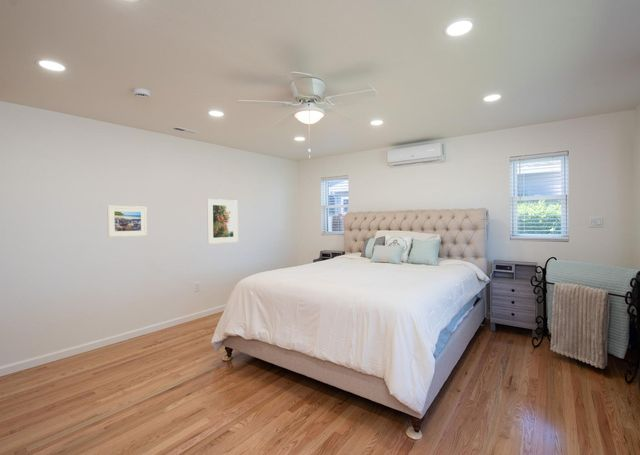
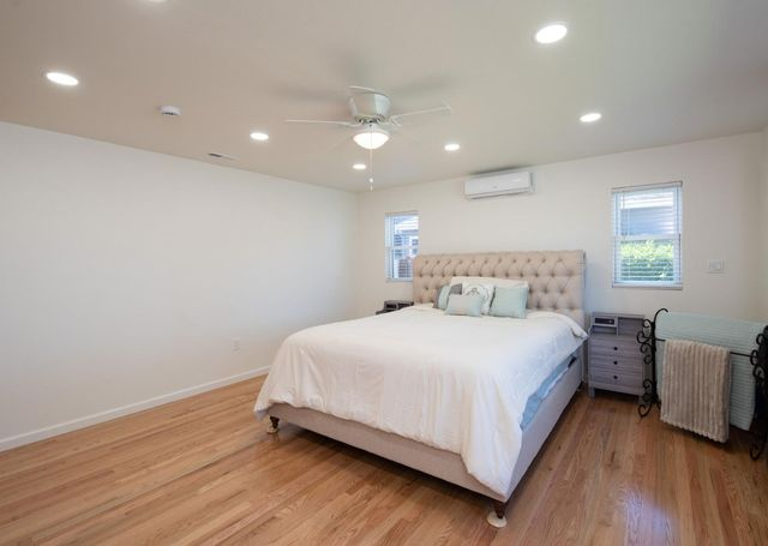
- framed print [206,198,239,245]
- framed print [106,205,148,238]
